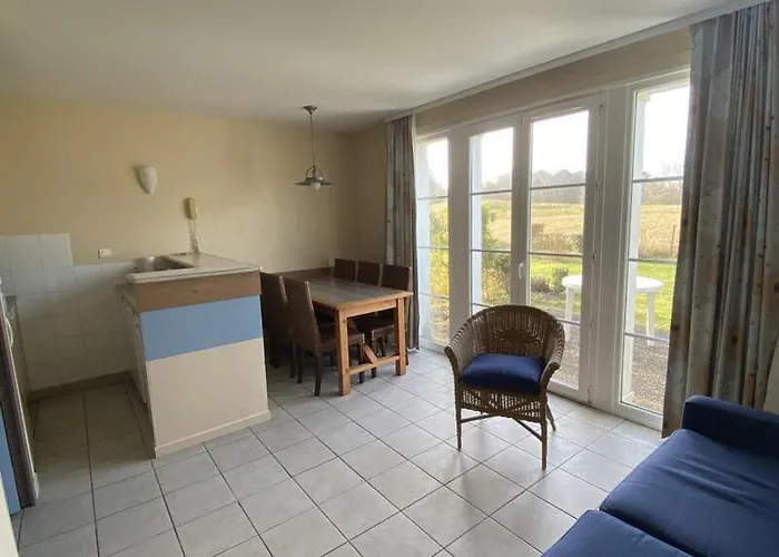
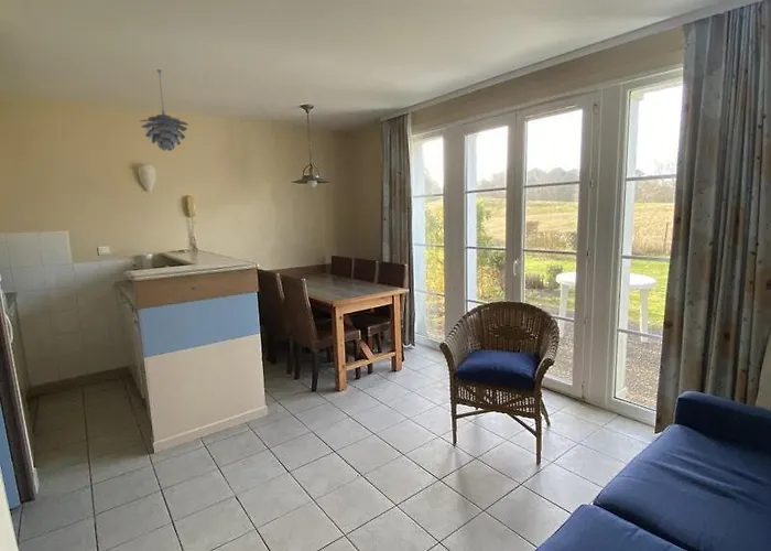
+ pendant light [140,68,189,152]
